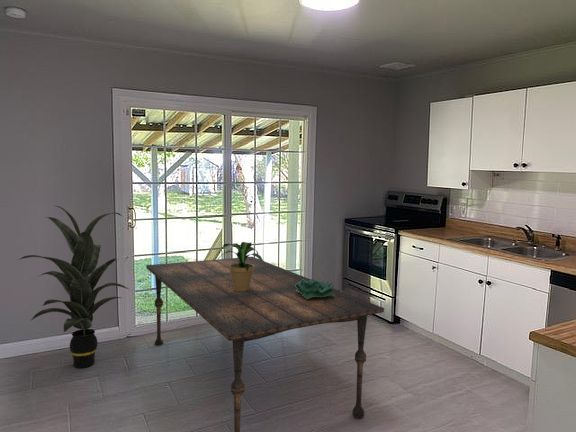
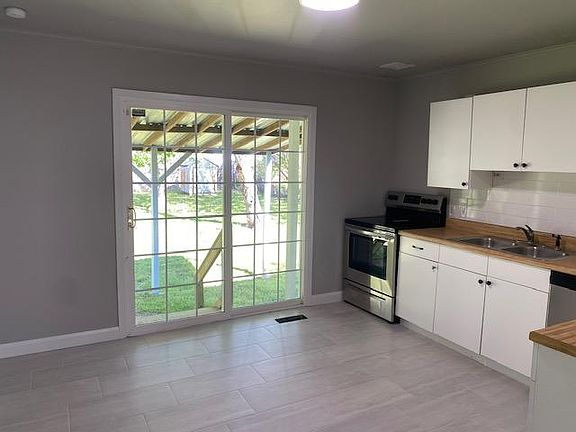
- indoor plant [17,205,131,369]
- dining table [145,256,385,432]
- decorative bowl [295,277,335,299]
- potted plant [217,241,264,291]
